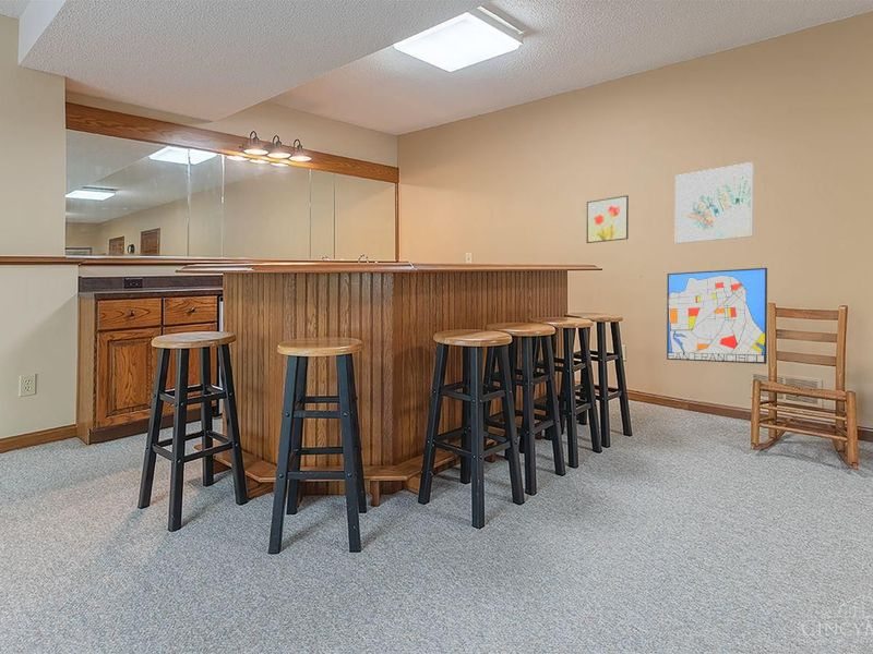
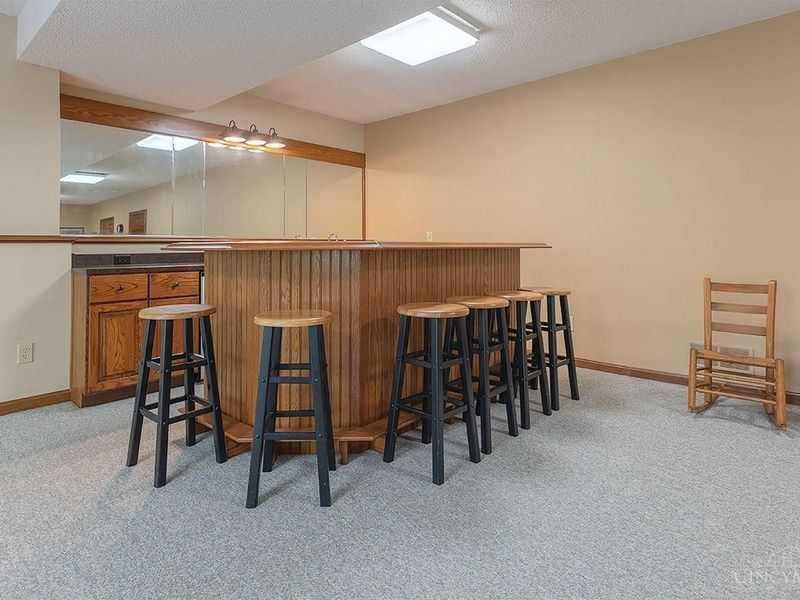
- wall art [666,267,768,365]
- wall art [585,194,630,244]
- wall art [674,161,754,244]
